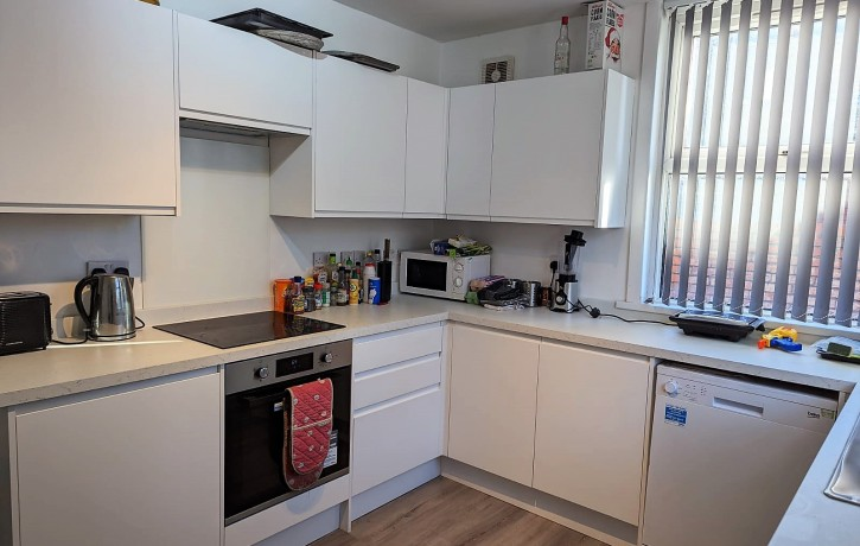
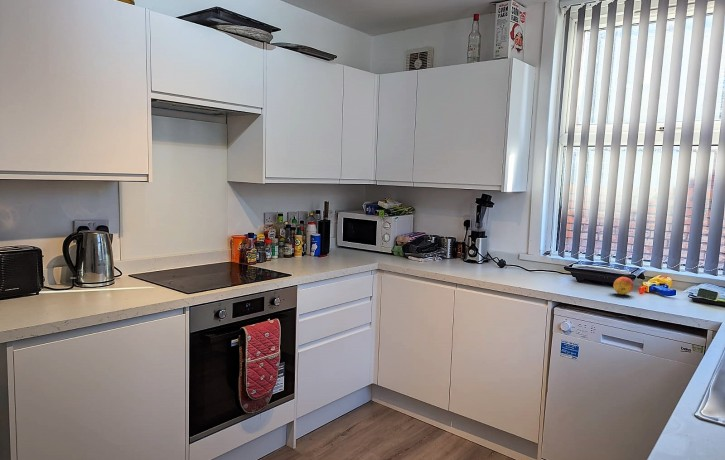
+ fruit [612,276,634,296]
